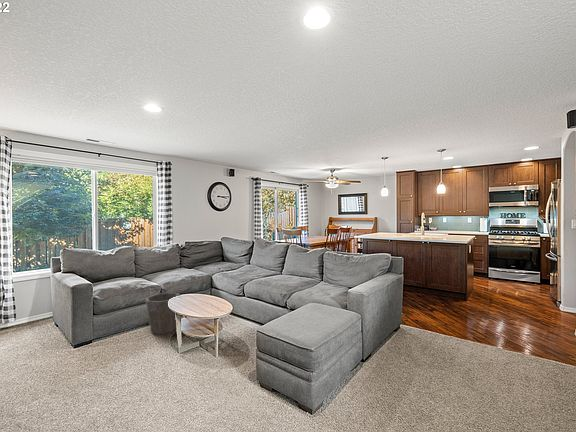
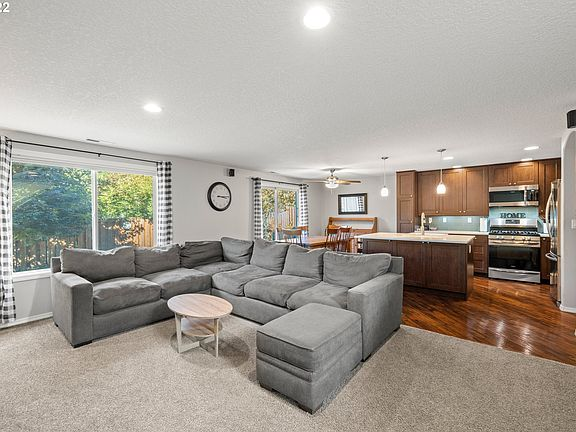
- waste bin [144,292,181,335]
